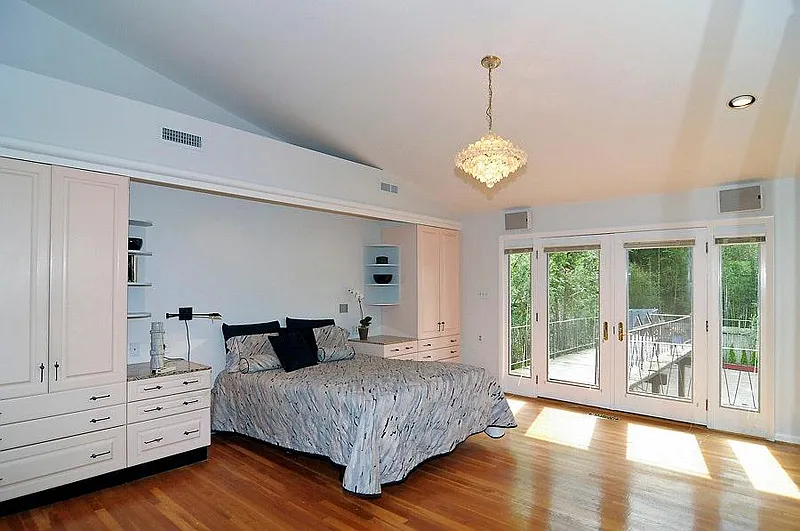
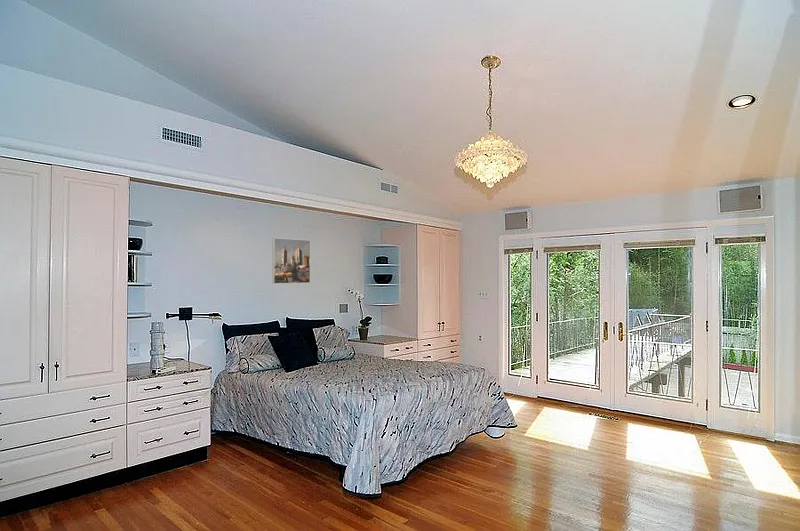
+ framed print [271,237,311,285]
